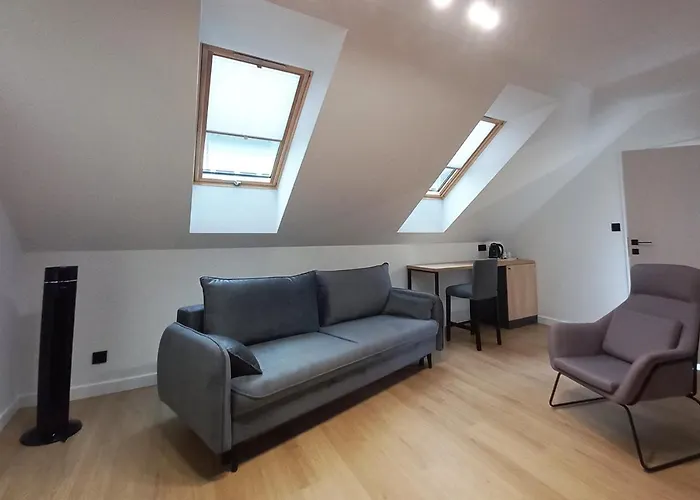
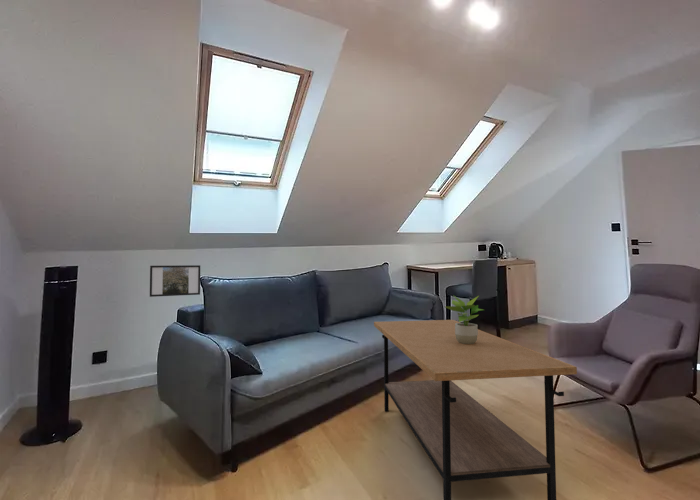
+ coffee table [373,319,578,500]
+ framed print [149,264,201,298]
+ potted plant [445,294,484,344]
